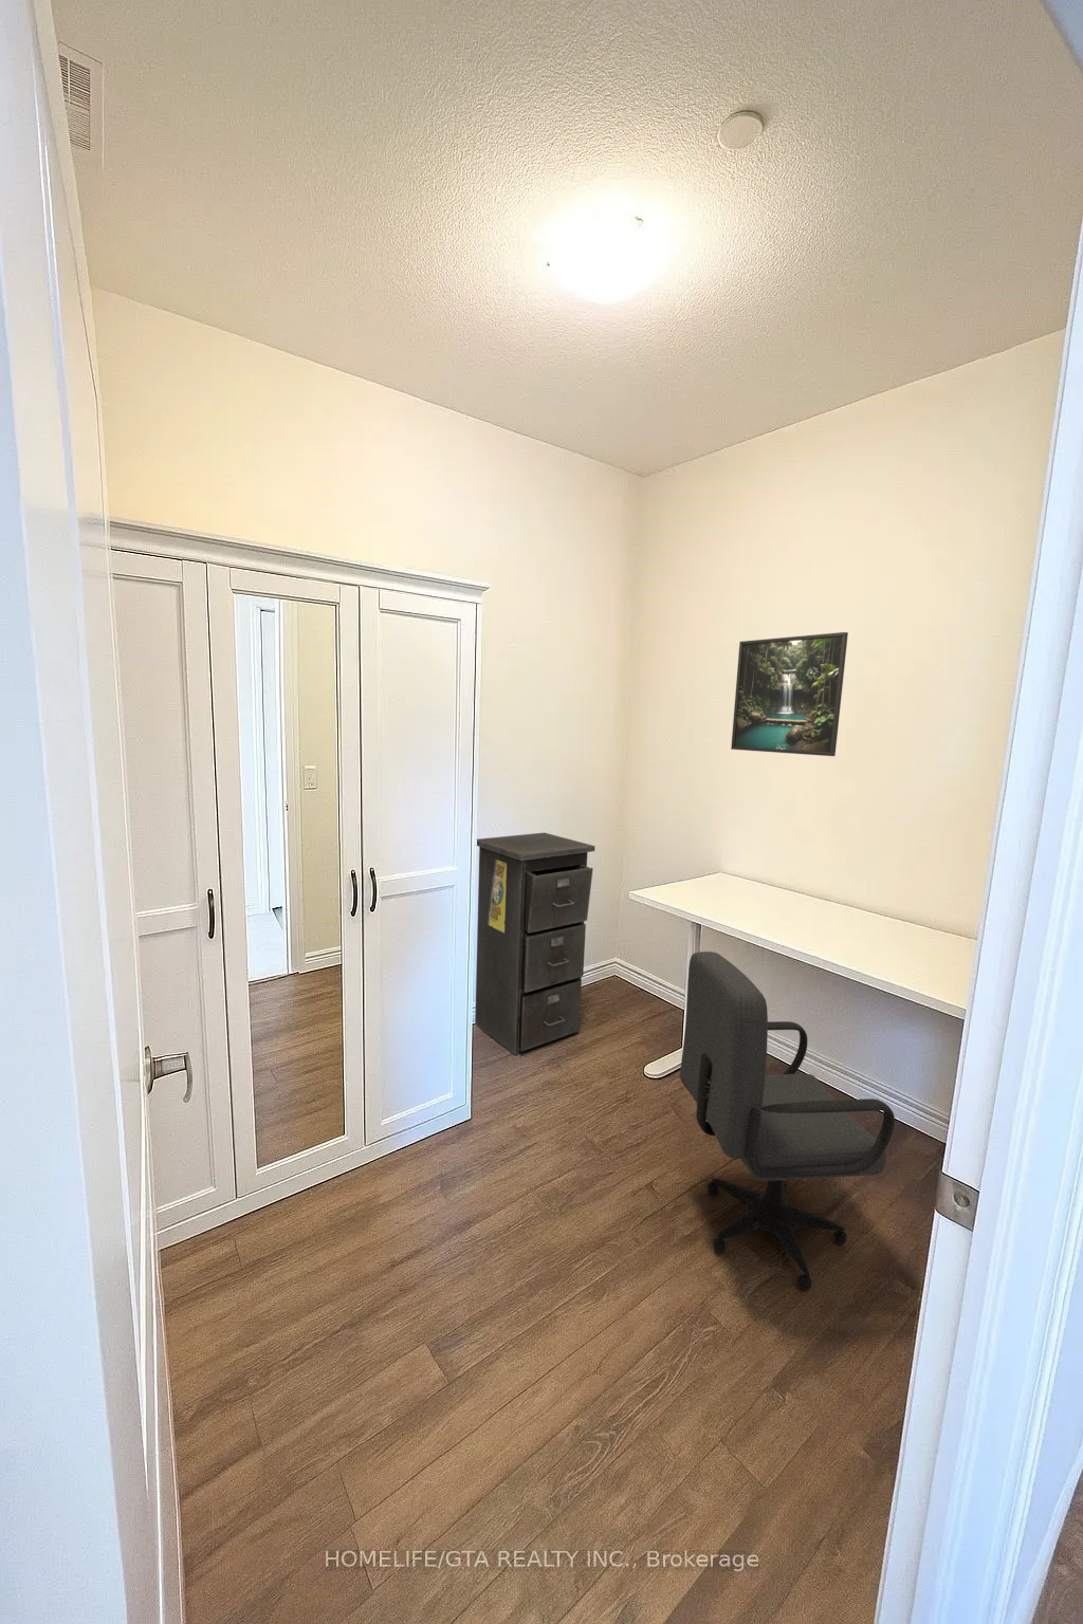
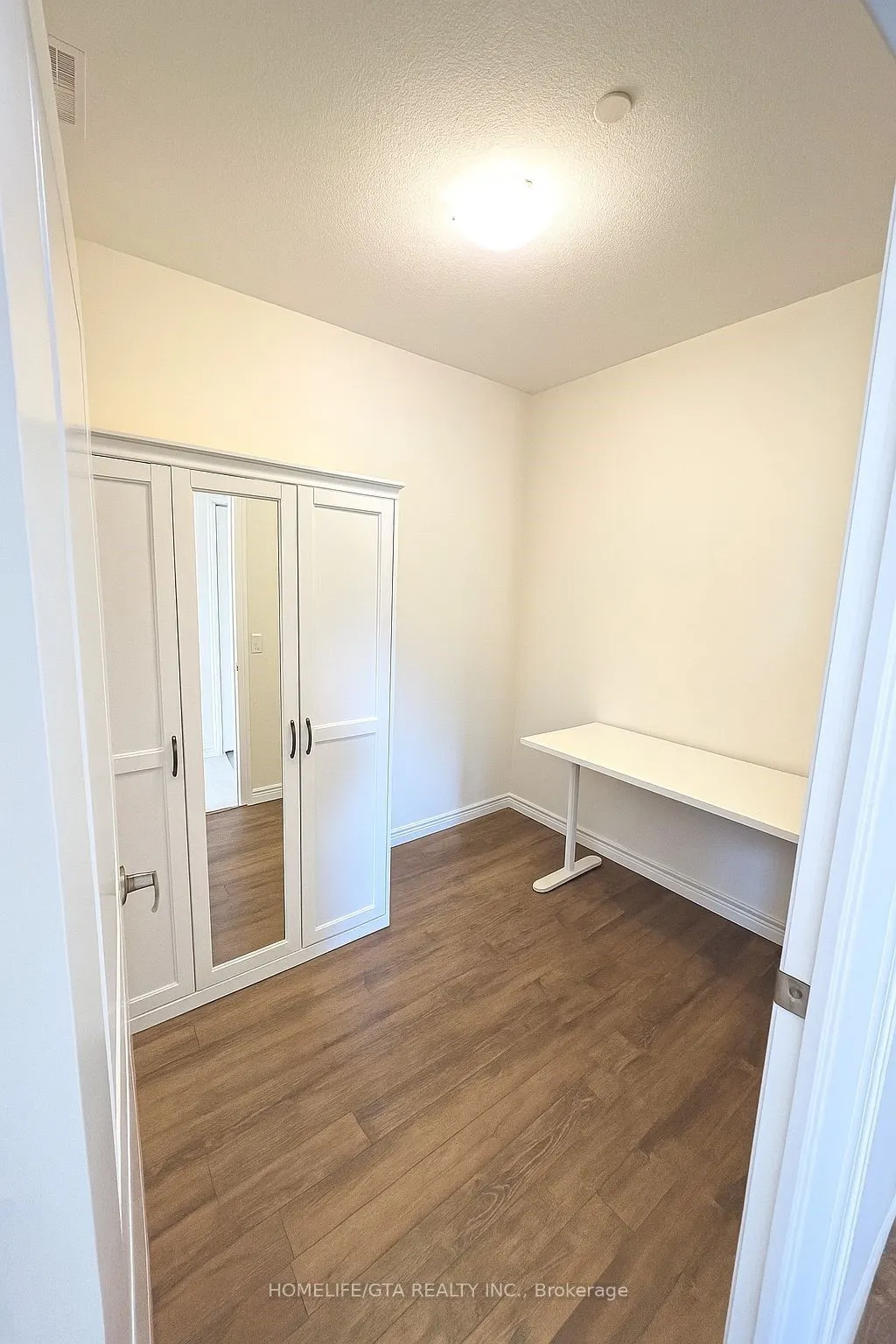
- filing cabinet [474,833,596,1056]
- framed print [730,631,850,758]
- office chair [679,951,896,1290]
